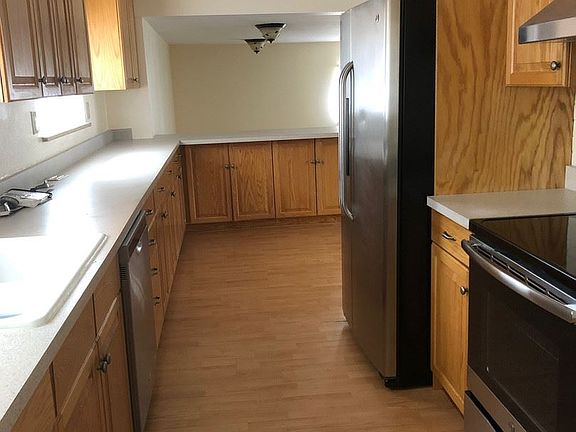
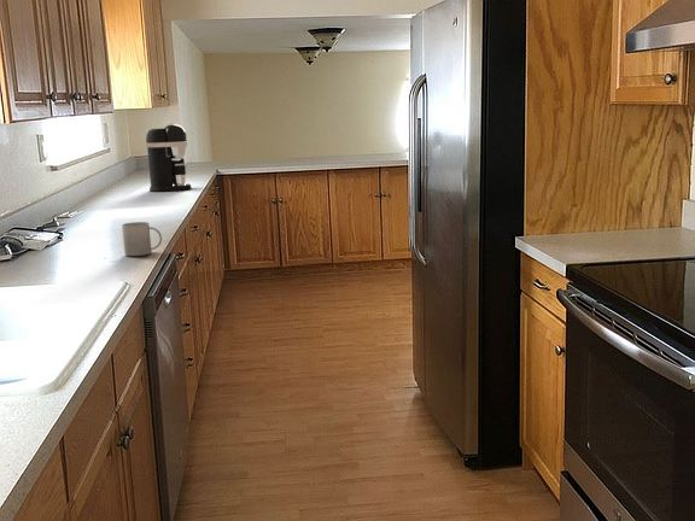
+ mug [121,221,163,257]
+ coffee maker [145,123,193,193]
